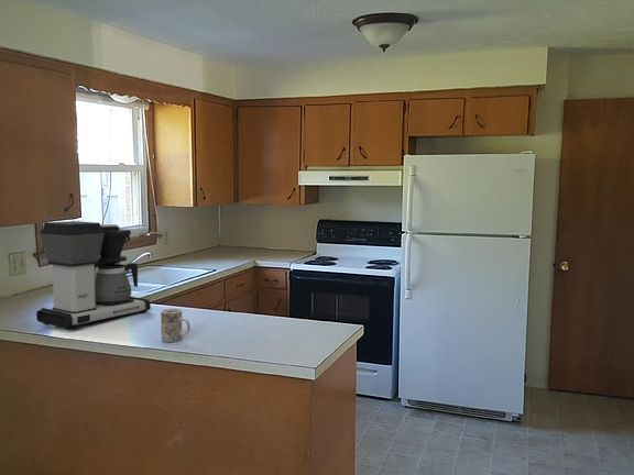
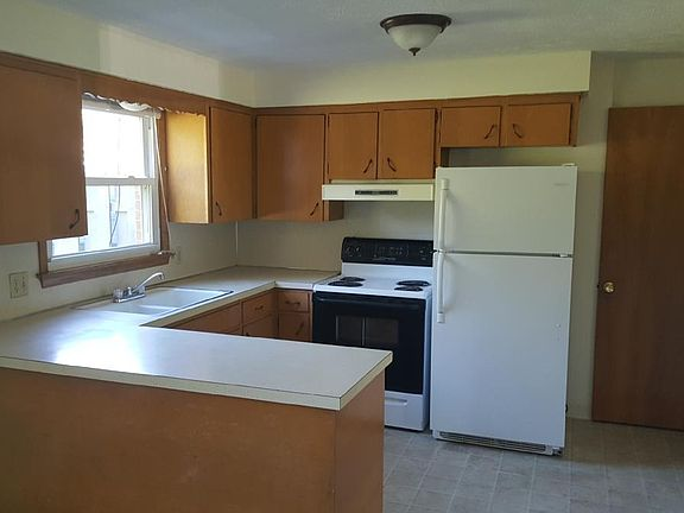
- mug [160,308,190,343]
- coffee maker [35,220,152,331]
